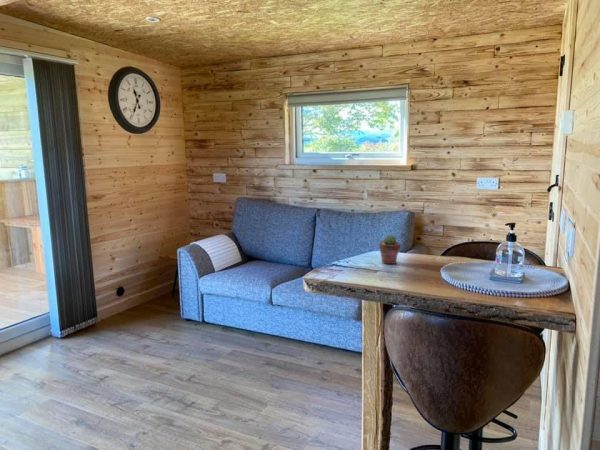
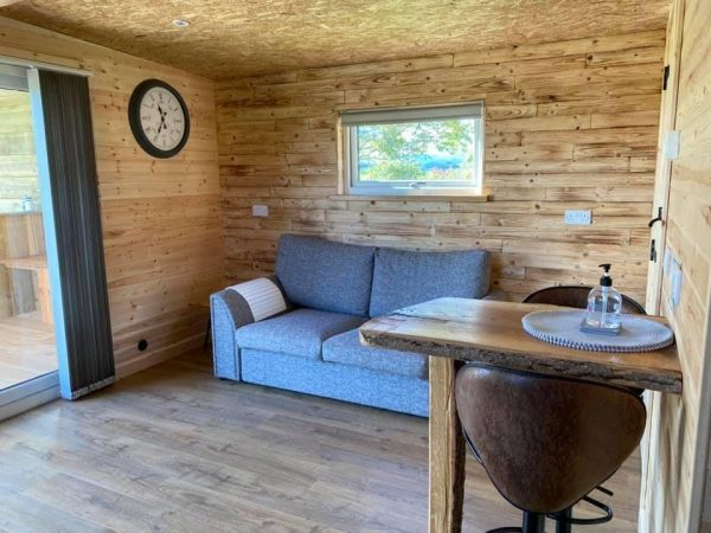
- potted succulent [378,234,402,265]
